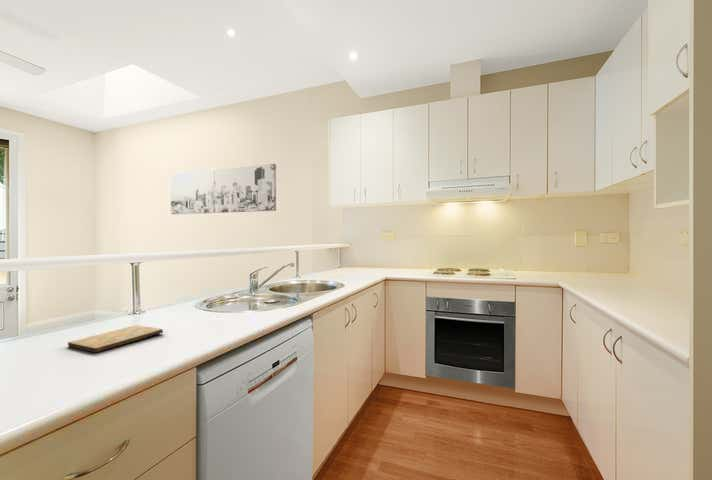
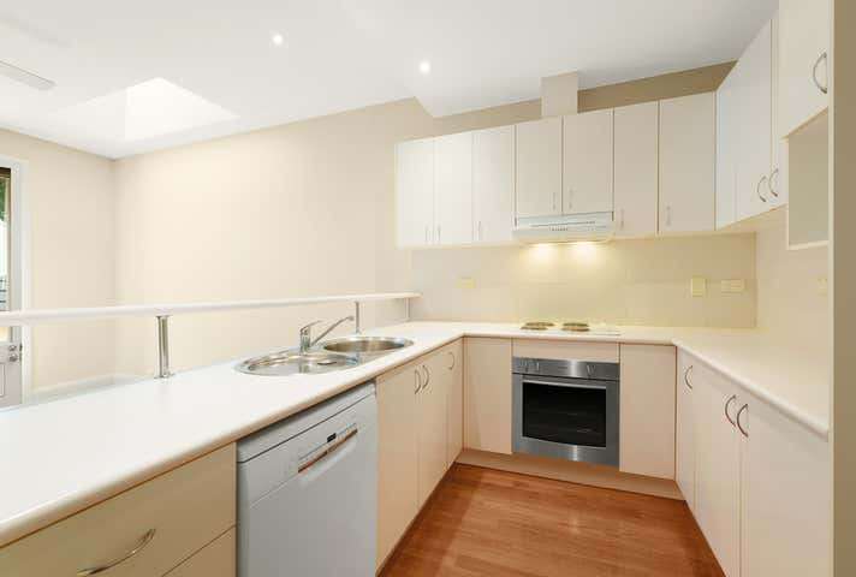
- cutting board [67,324,164,354]
- wall art [170,163,277,215]
